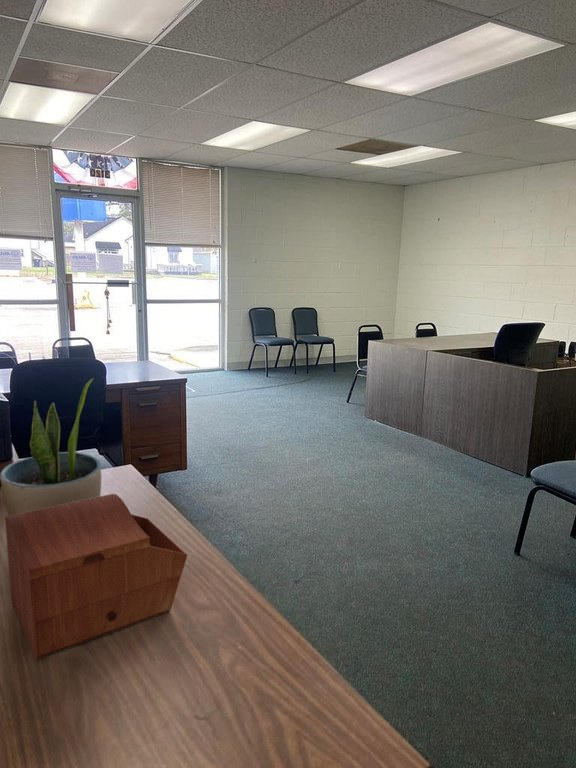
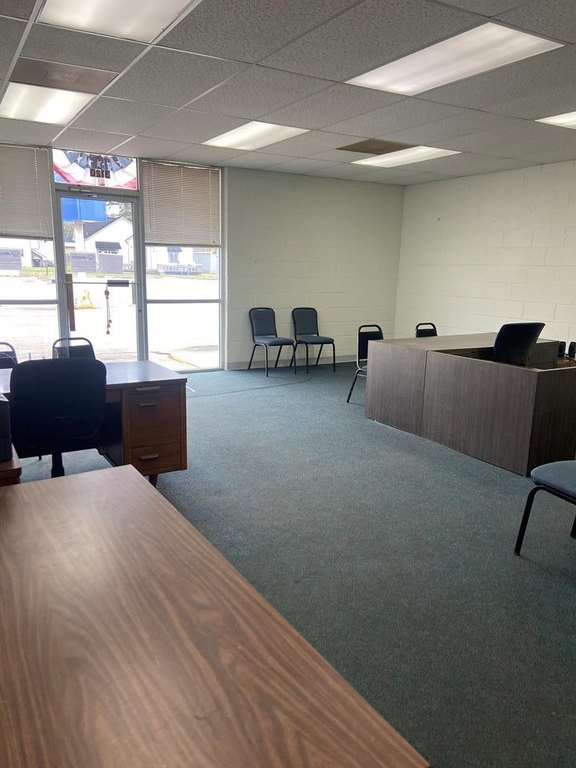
- potted plant [0,377,102,516]
- sewing box [4,493,188,661]
